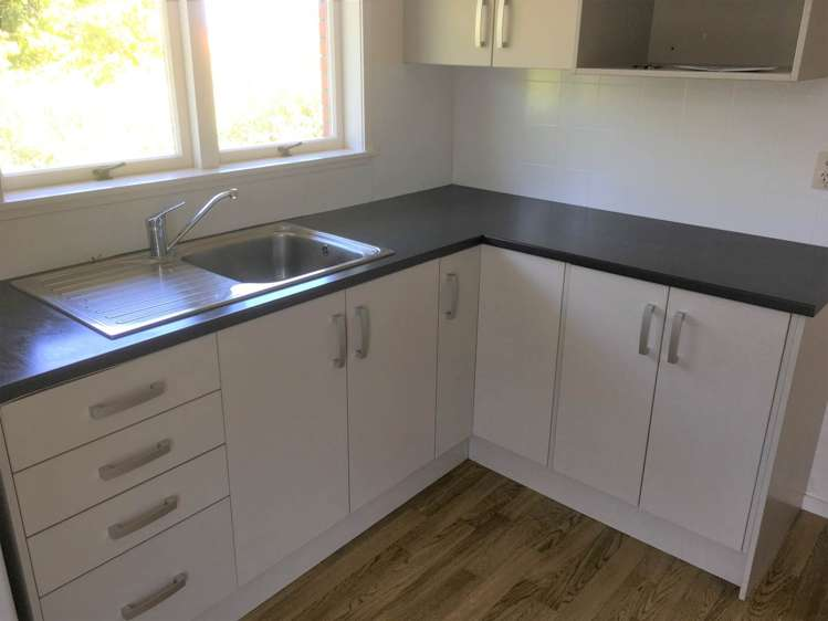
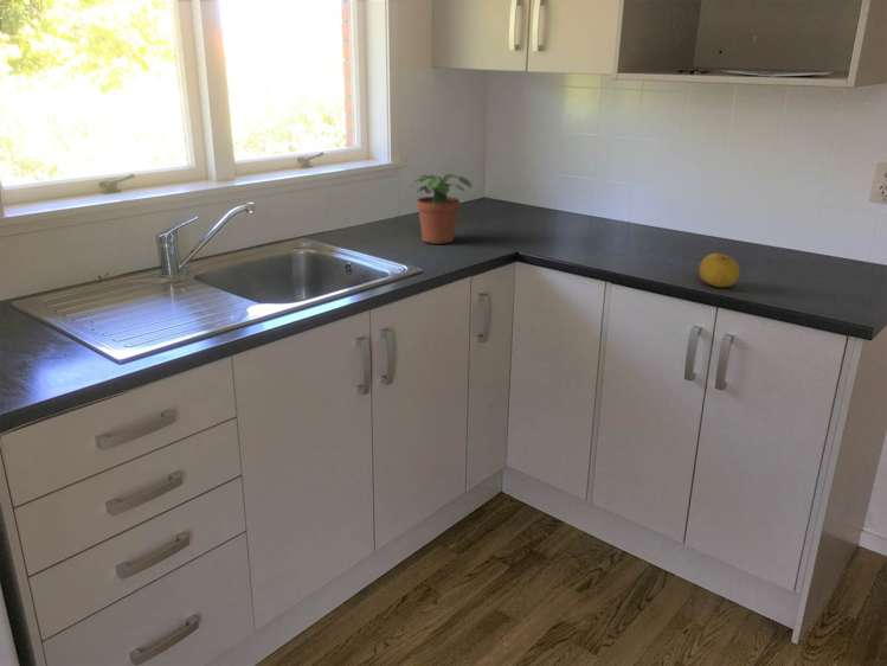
+ potted plant [406,173,473,245]
+ fruit [698,252,740,288]
